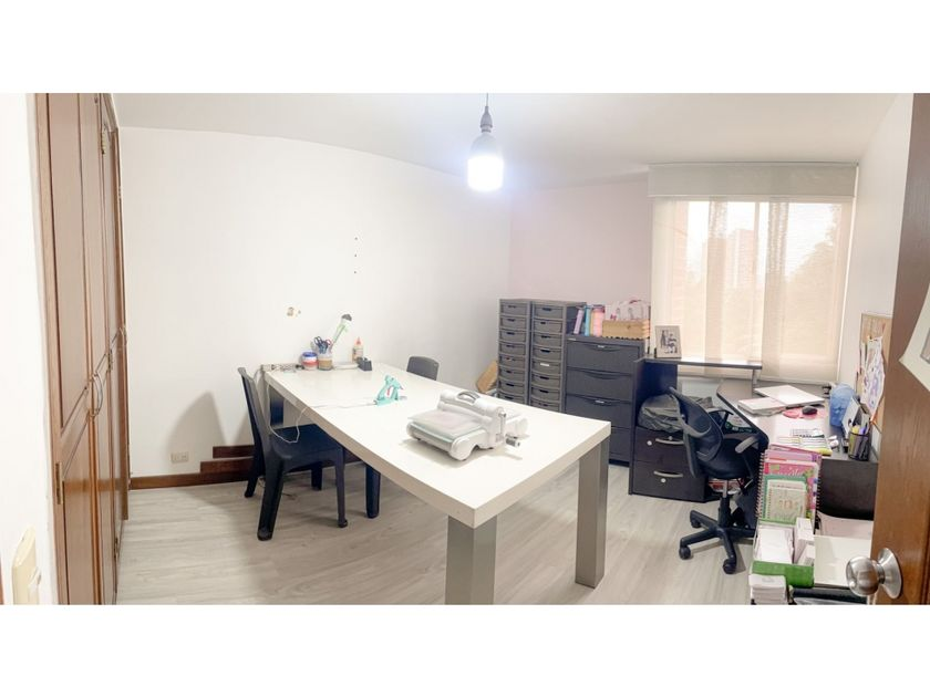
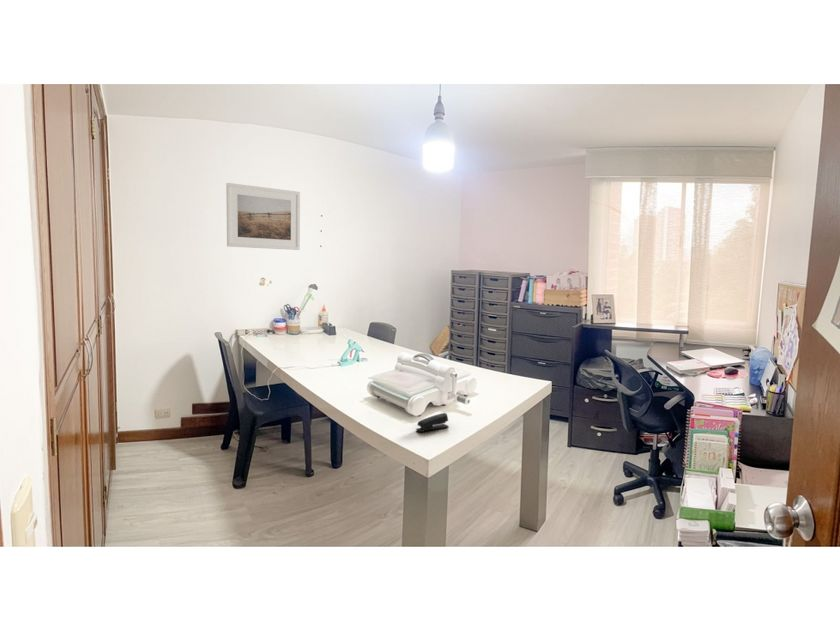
+ stapler [415,412,450,433]
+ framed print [225,182,301,251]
